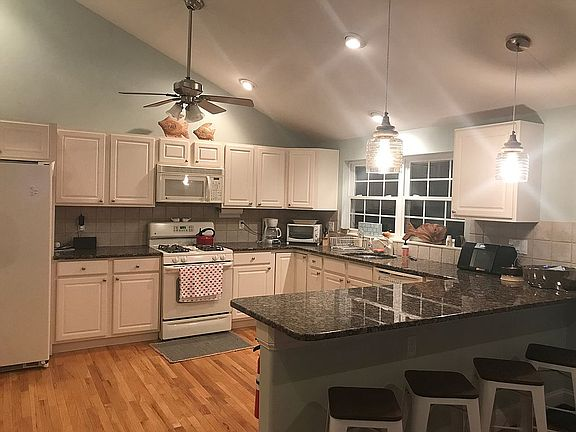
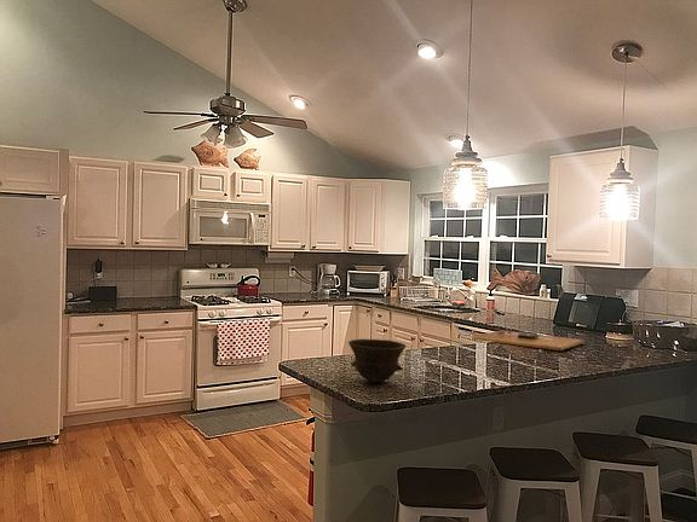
+ cutting board [472,329,586,352]
+ bowl [347,338,408,383]
